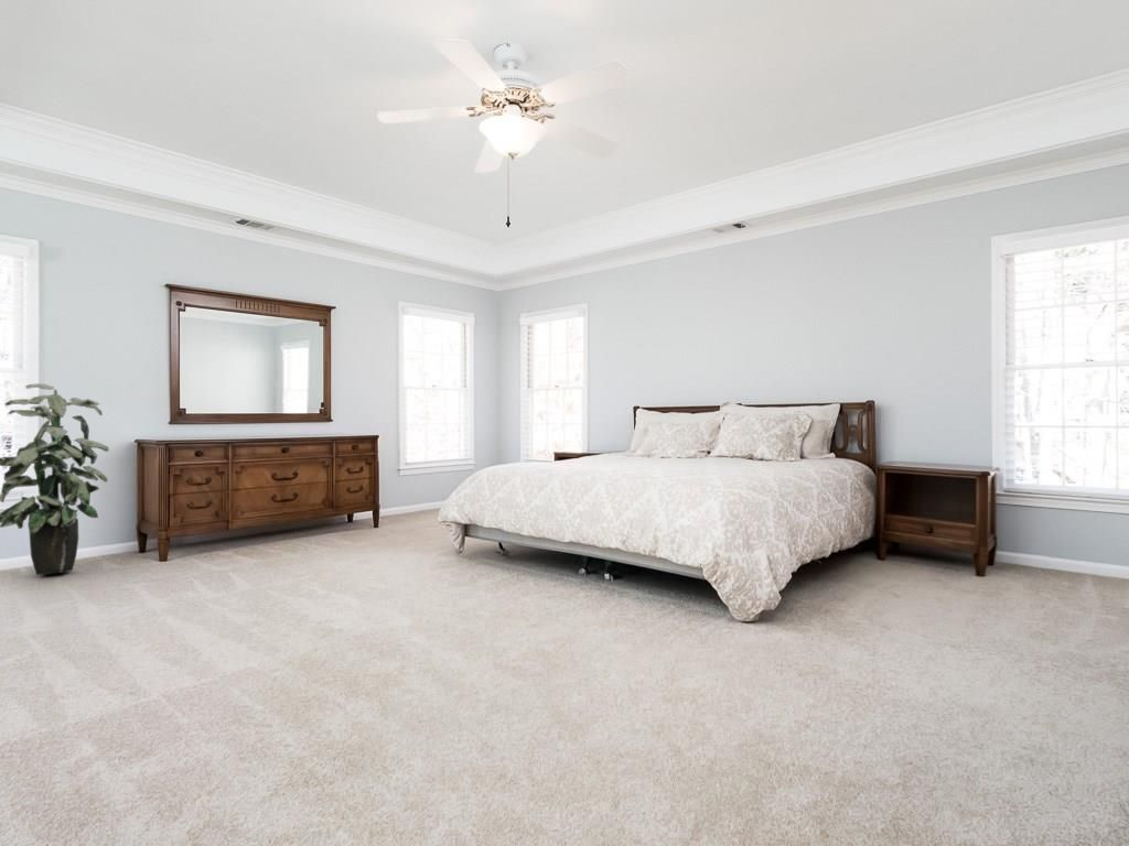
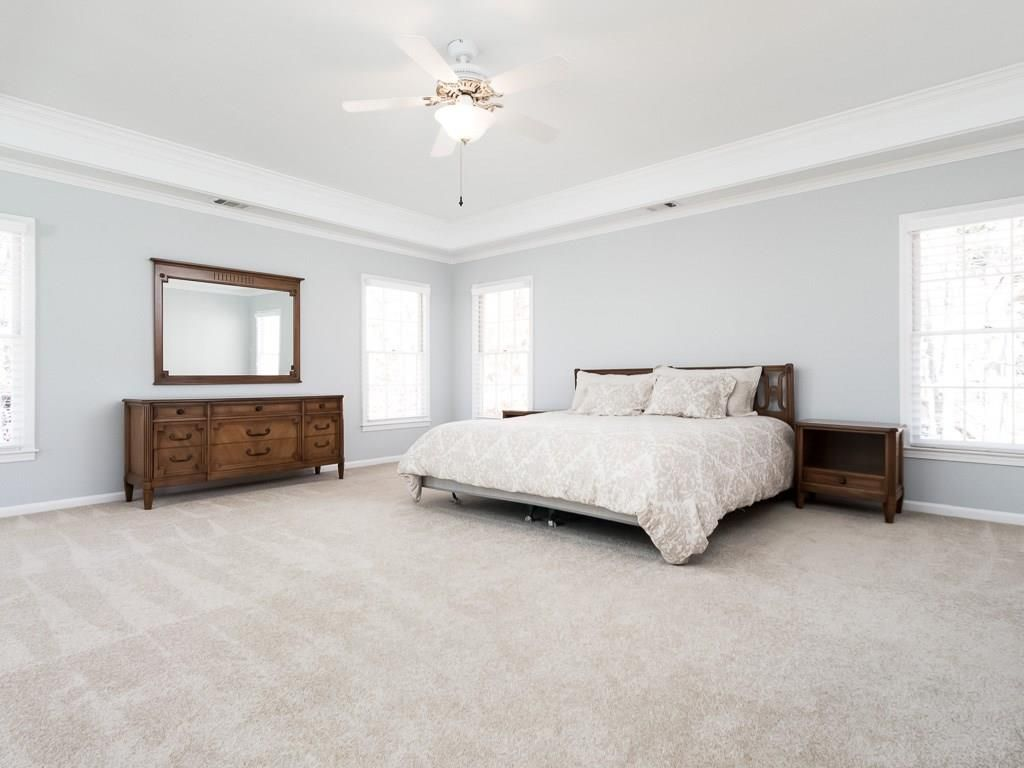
- indoor plant [0,382,110,576]
